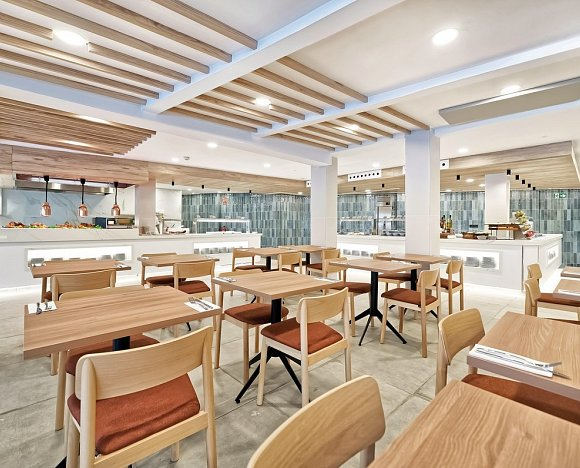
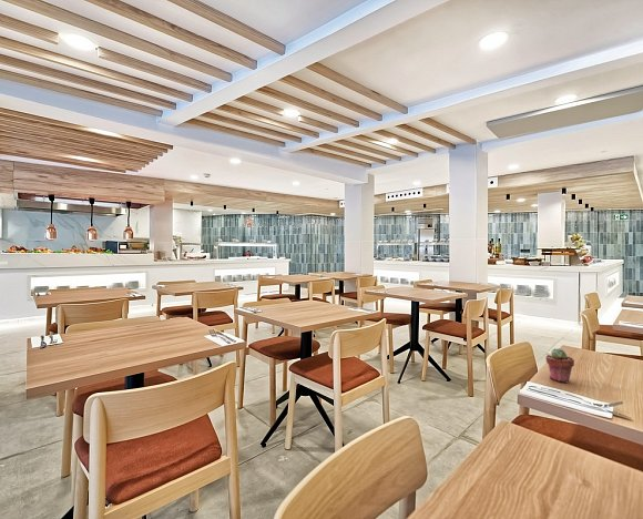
+ potted succulent [544,347,575,384]
